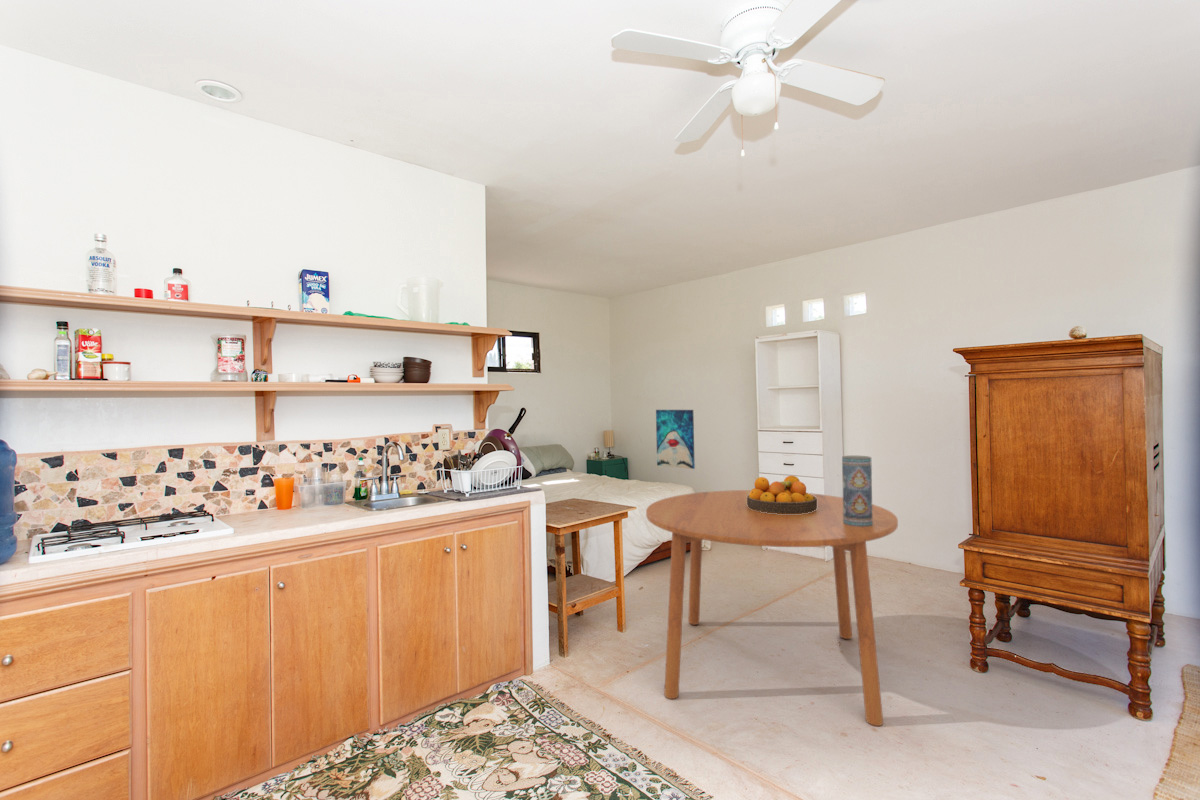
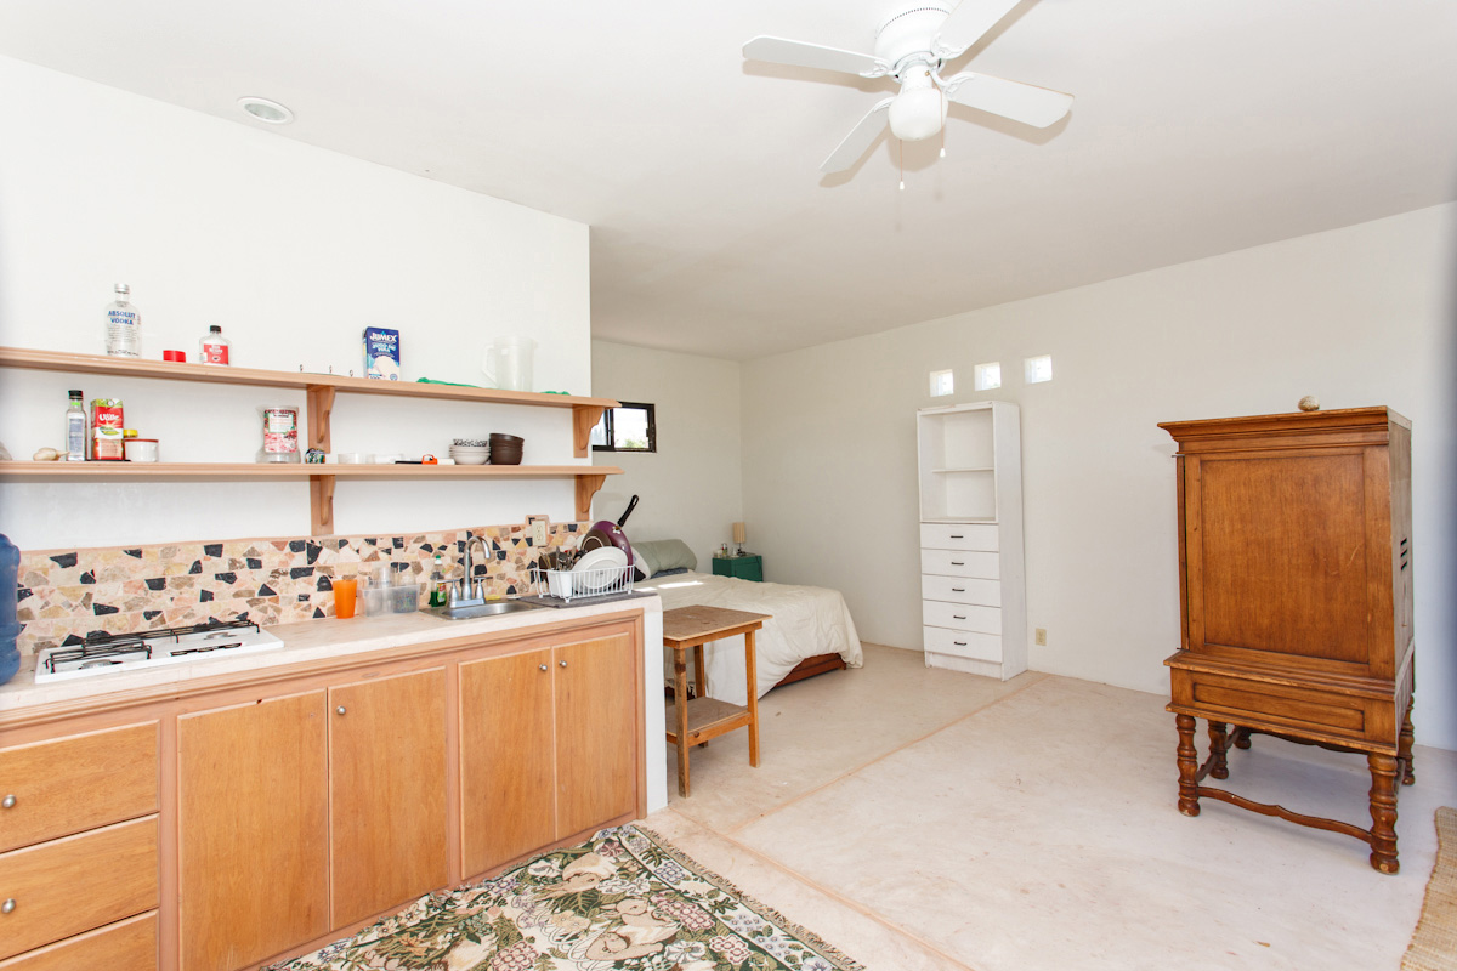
- dining table [645,489,899,727]
- wall art [655,409,696,470]
- vase [841,455,873,527]
- fruit bowl [747,475,817,514]
